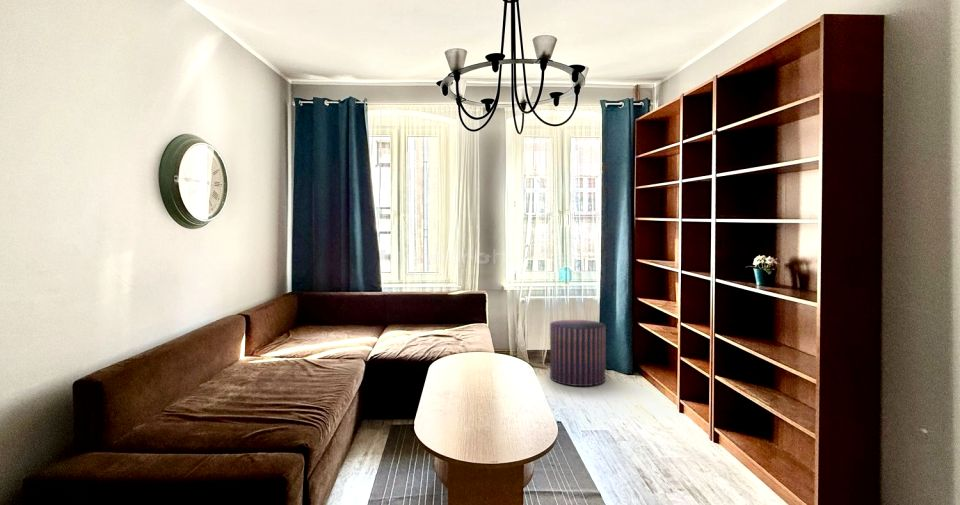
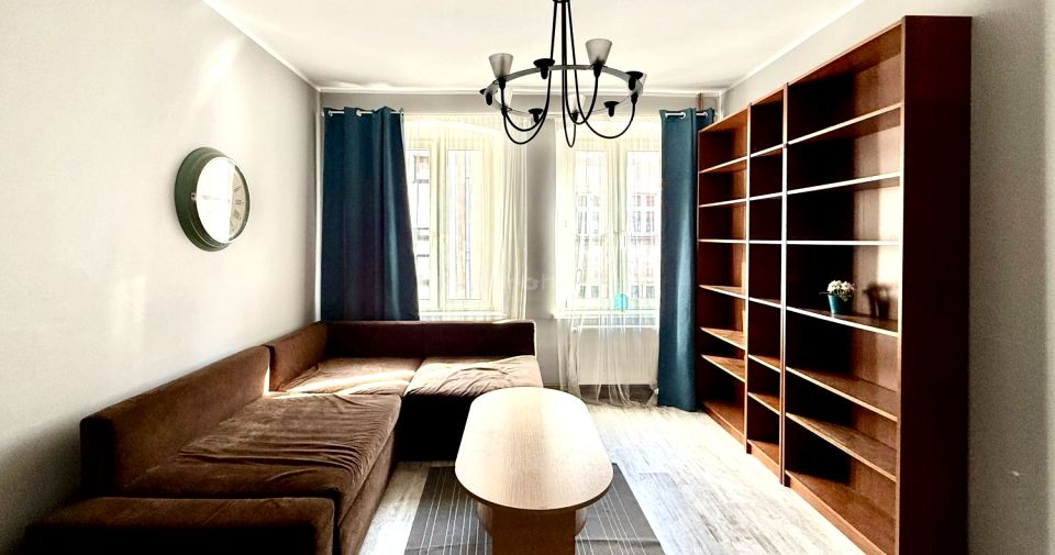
- pouf [549,319,607,387]
